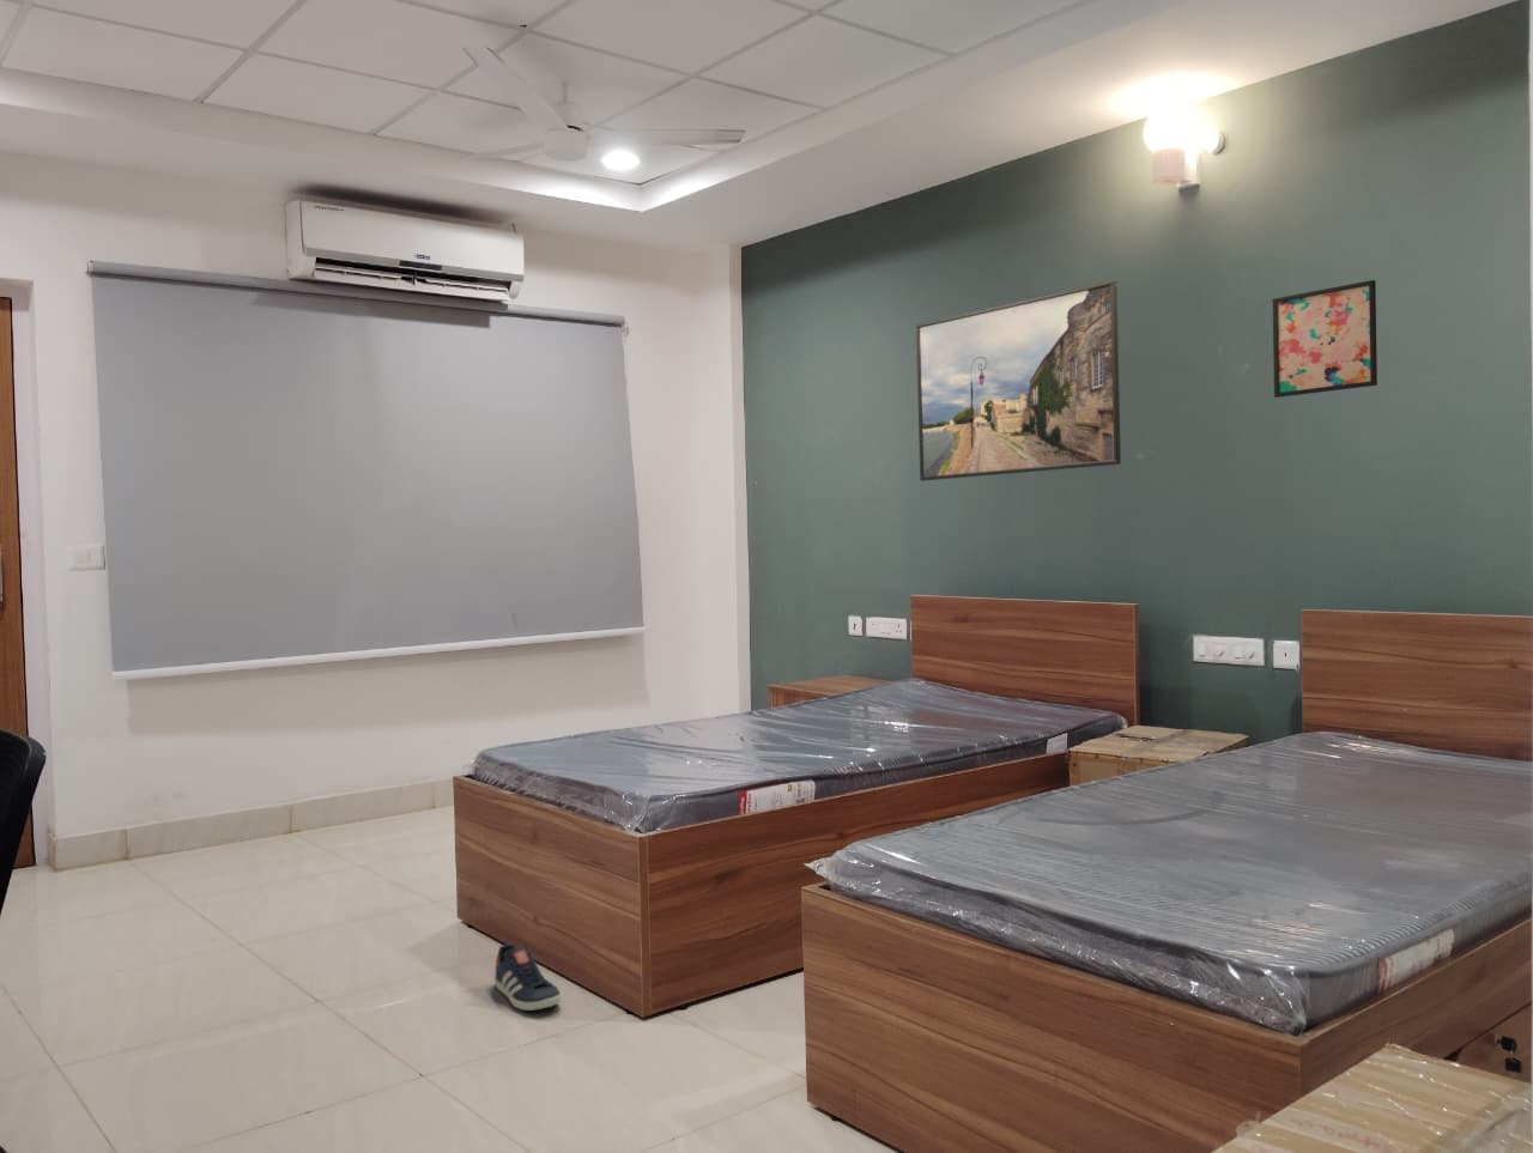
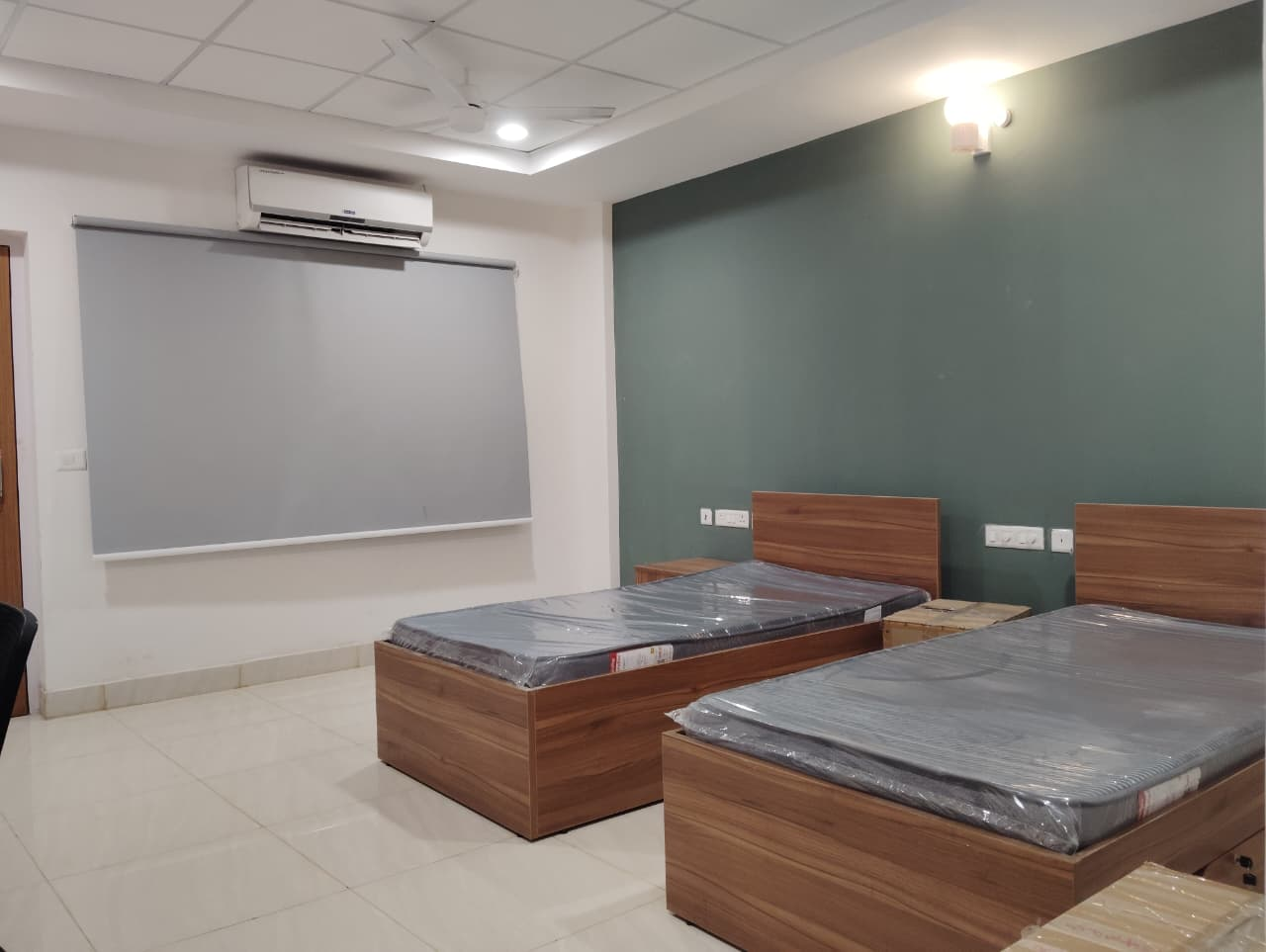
- wall art [1271,279,1378,398]
- sneaker [493,942,563,1011]
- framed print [915,279,1123,481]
